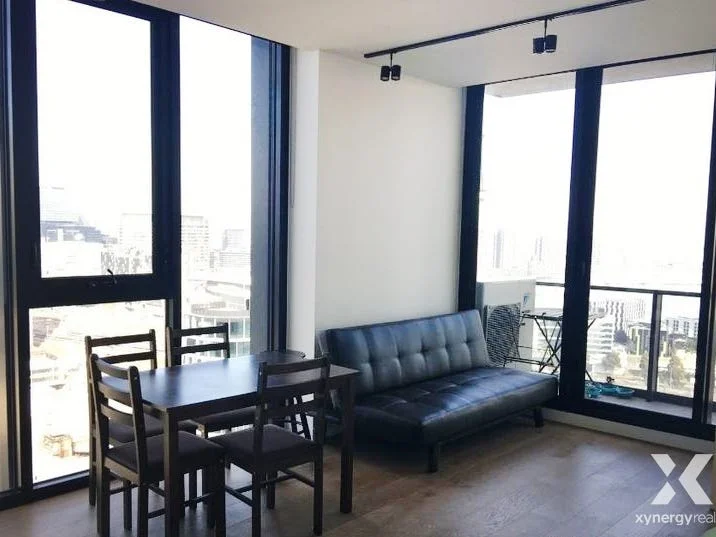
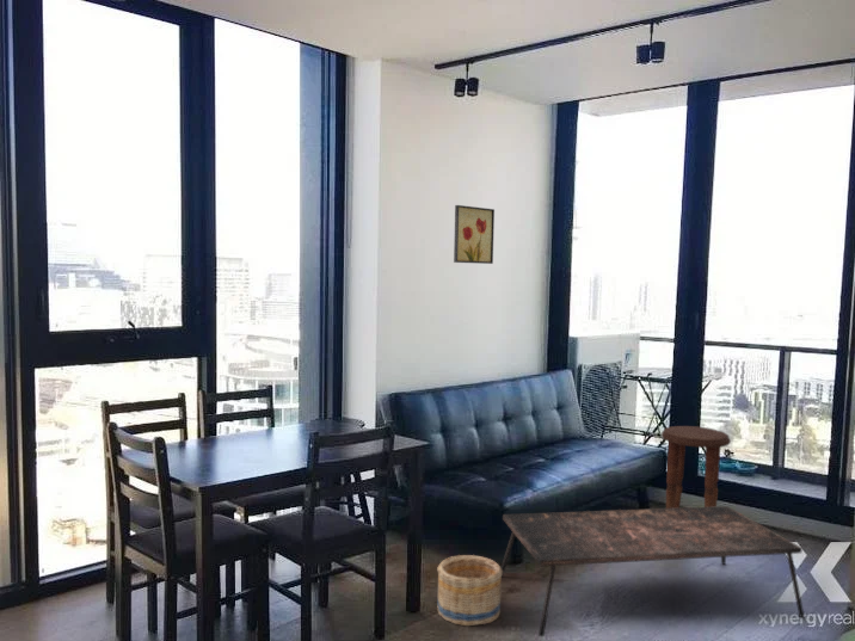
+ side table [660,425,732,509]
+ wall art [453,204,496,265]
+ basket [436,554,503,627]
+ coffee table [500,505,806,637]
